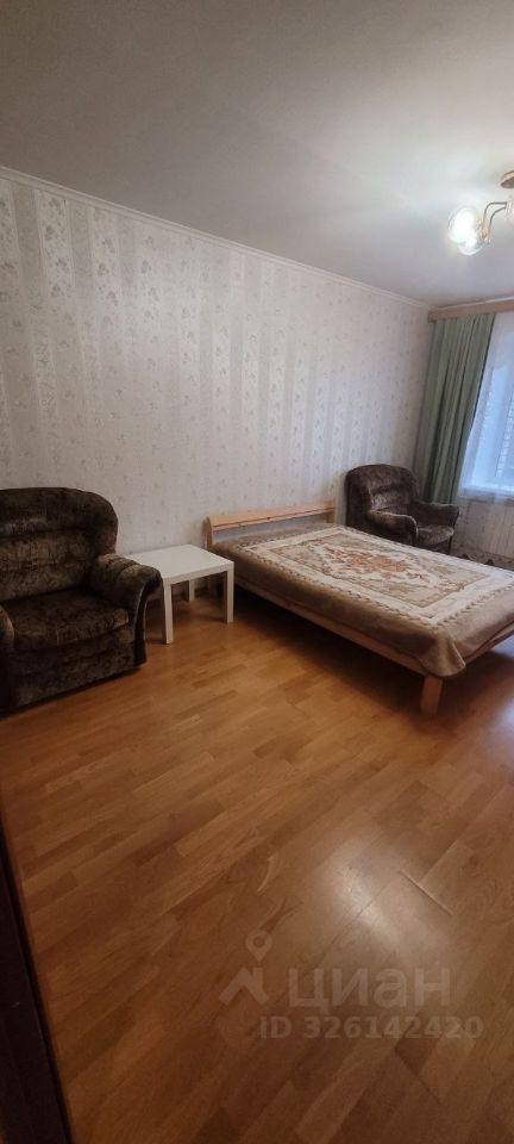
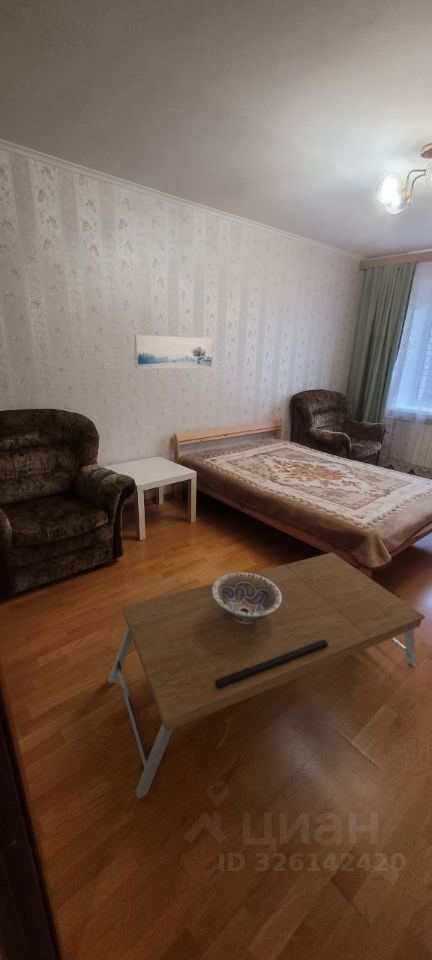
+ decorative bowl [212,572,282,624]
+ coffee table [107,552,426,800]
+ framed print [133,334,214,369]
